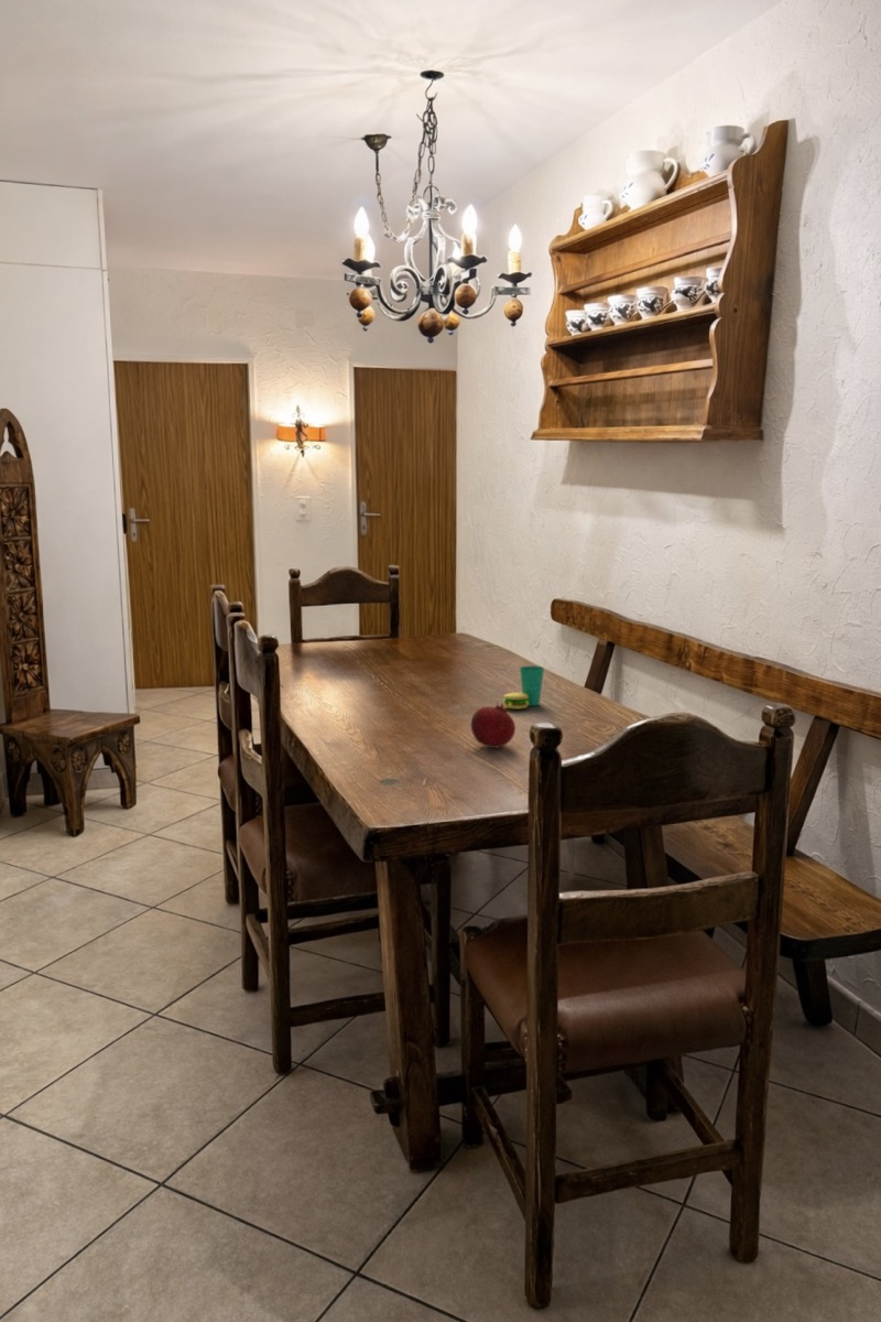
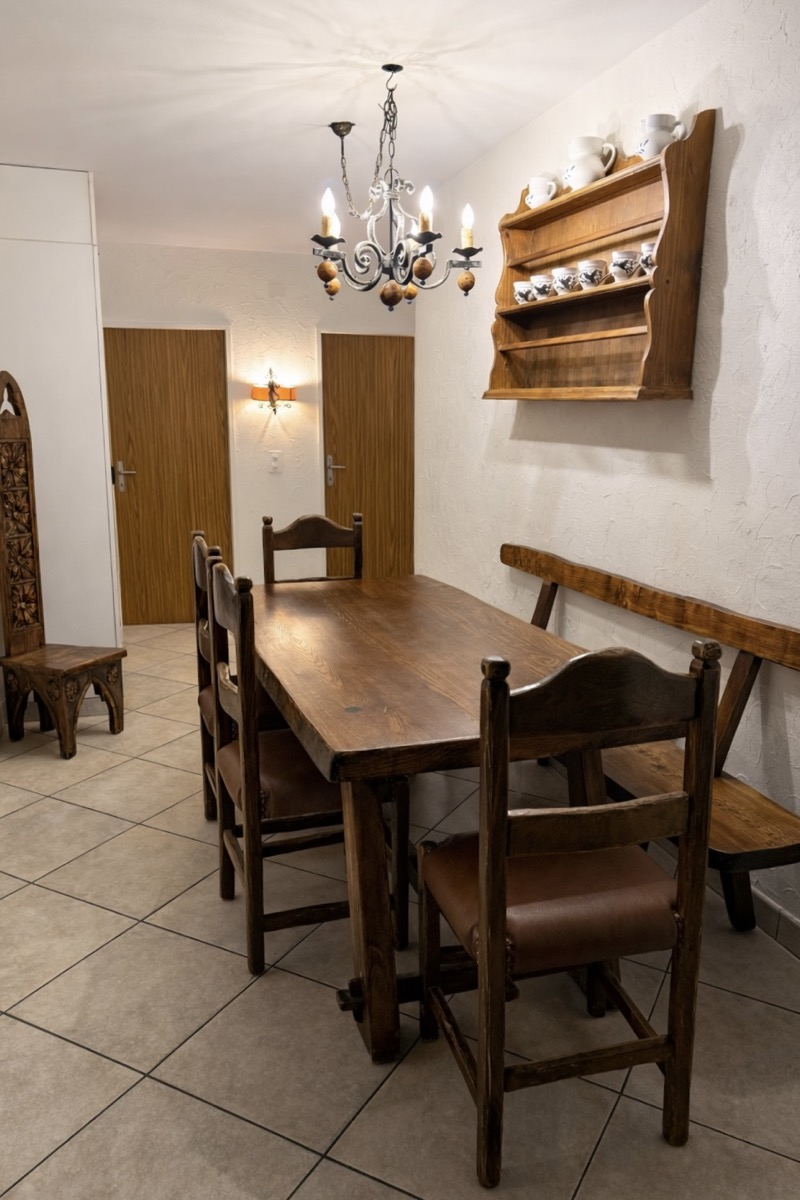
- fruit [470,701,516,749]
- cup [502,665,545,709]
